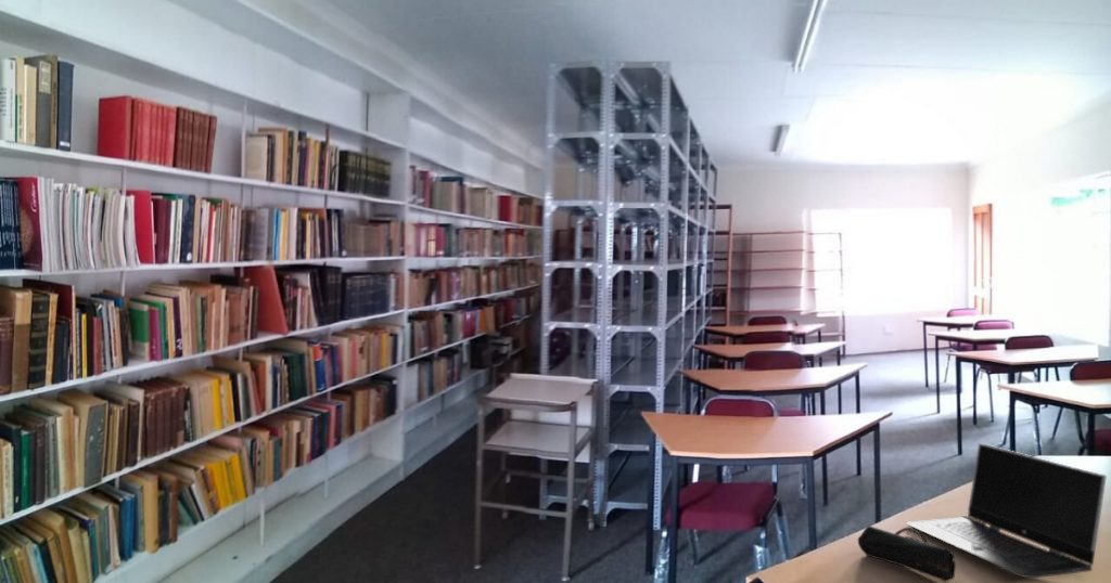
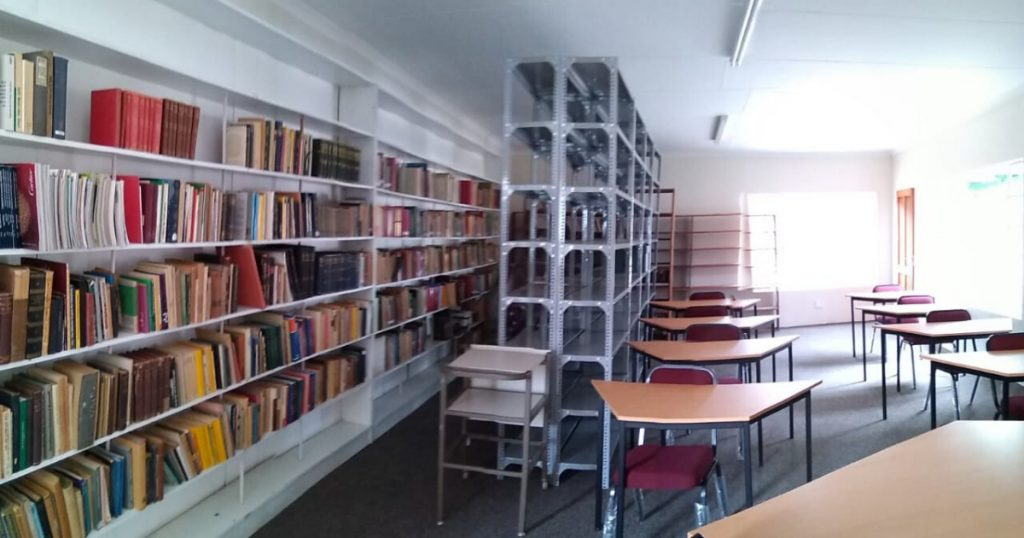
- laptop computer [905,442,1108,579]
- pencil case [857,524,957,583]
